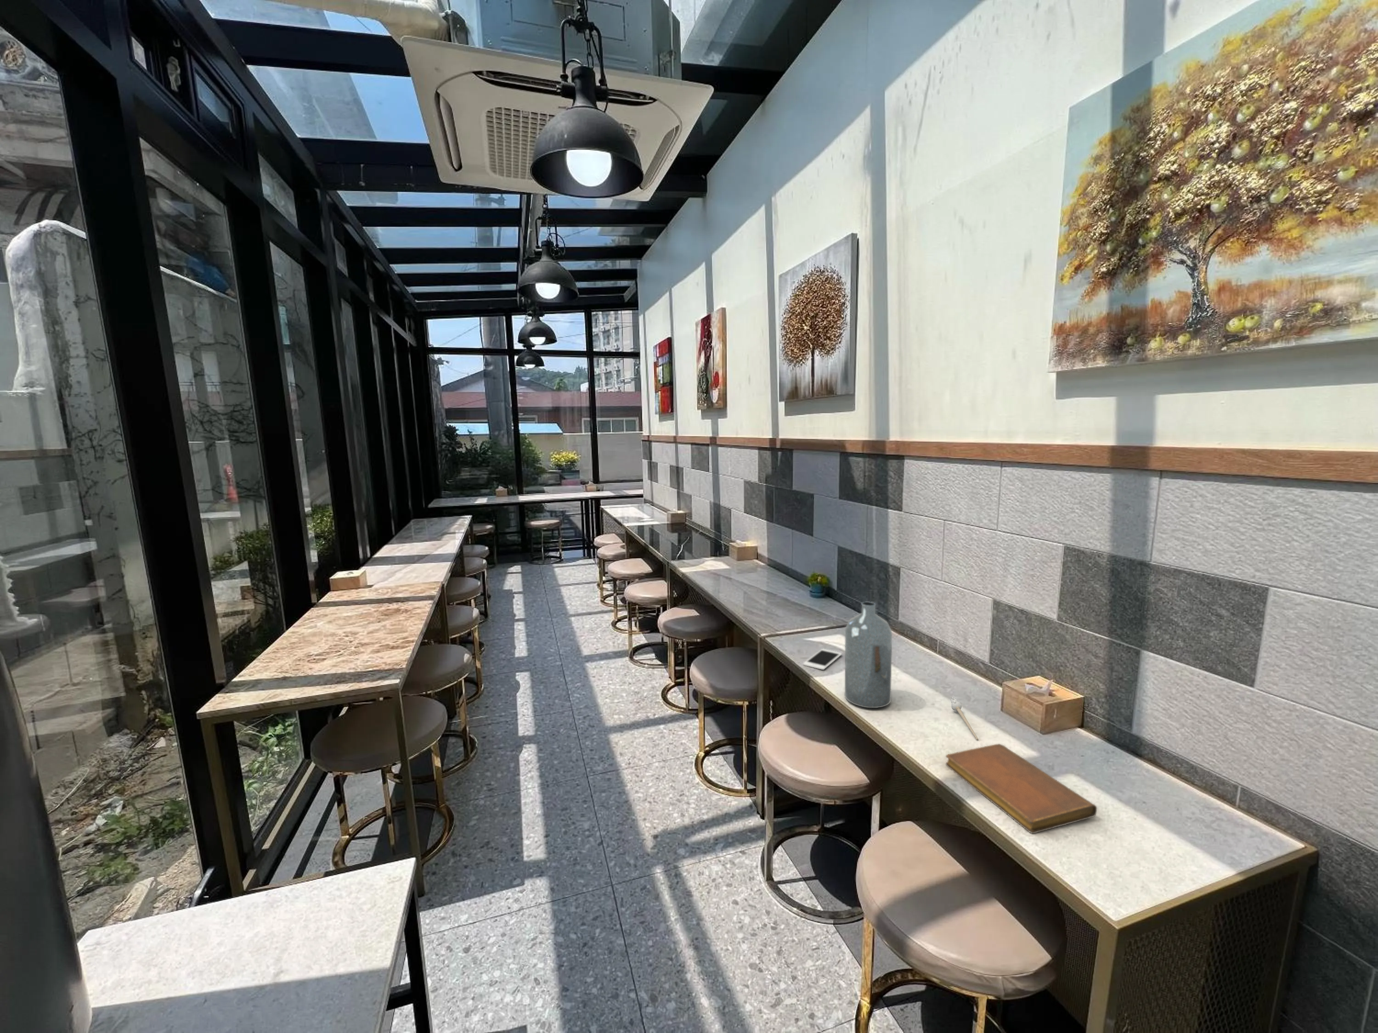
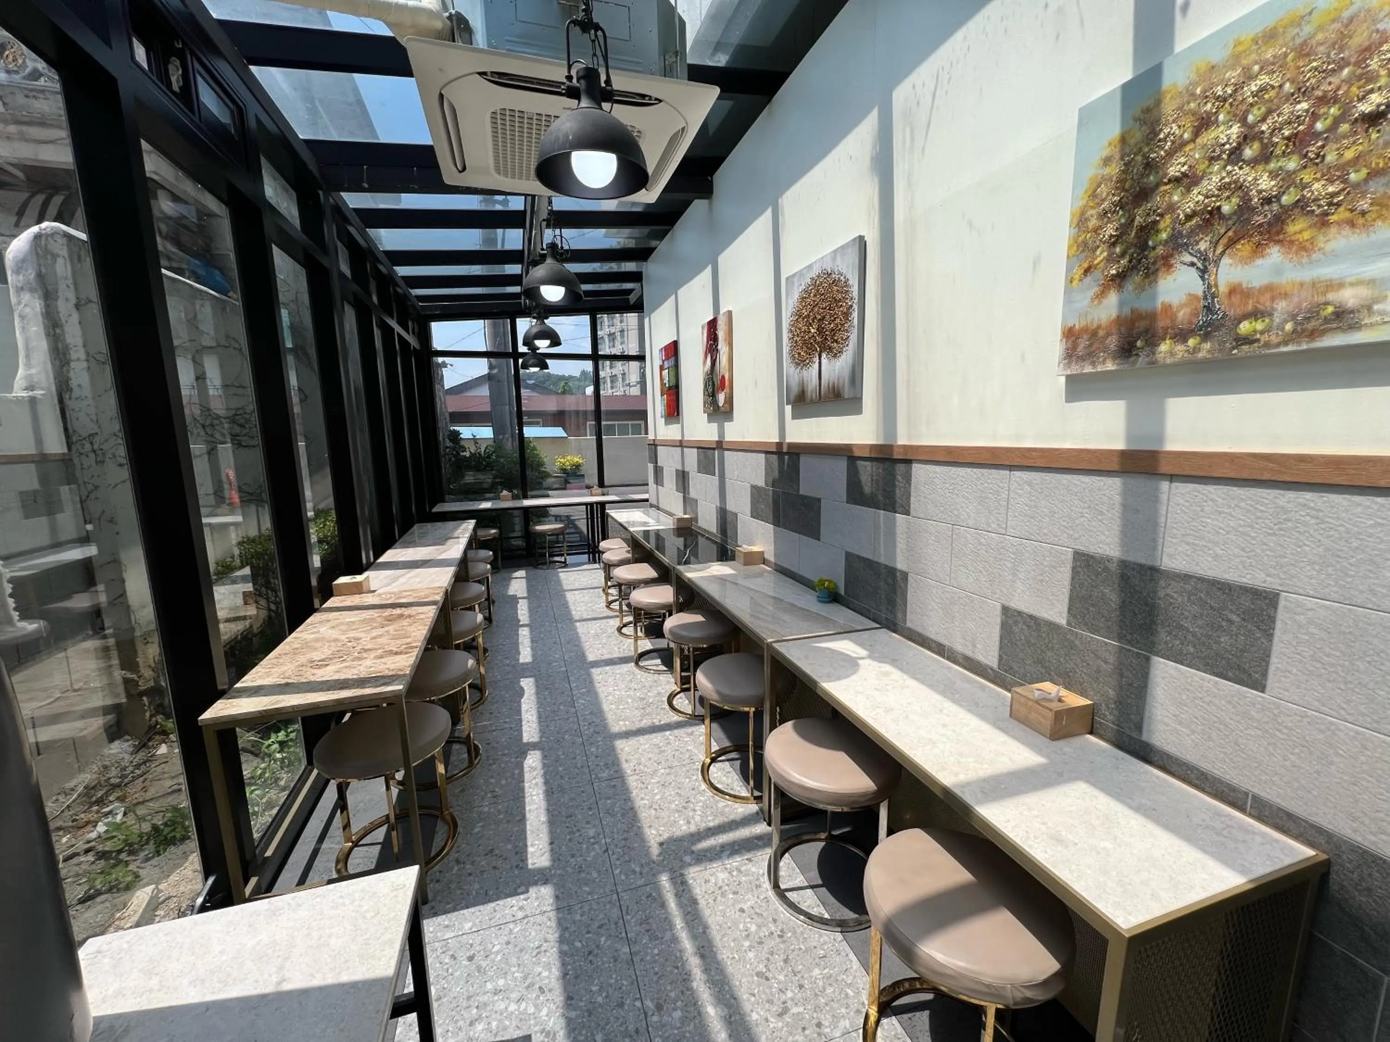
- pen [950,697,979,740]
- cell phone [803,648,842,671]
- bottle [844,601,893,709]
- notebook [945,743,1097,833]
